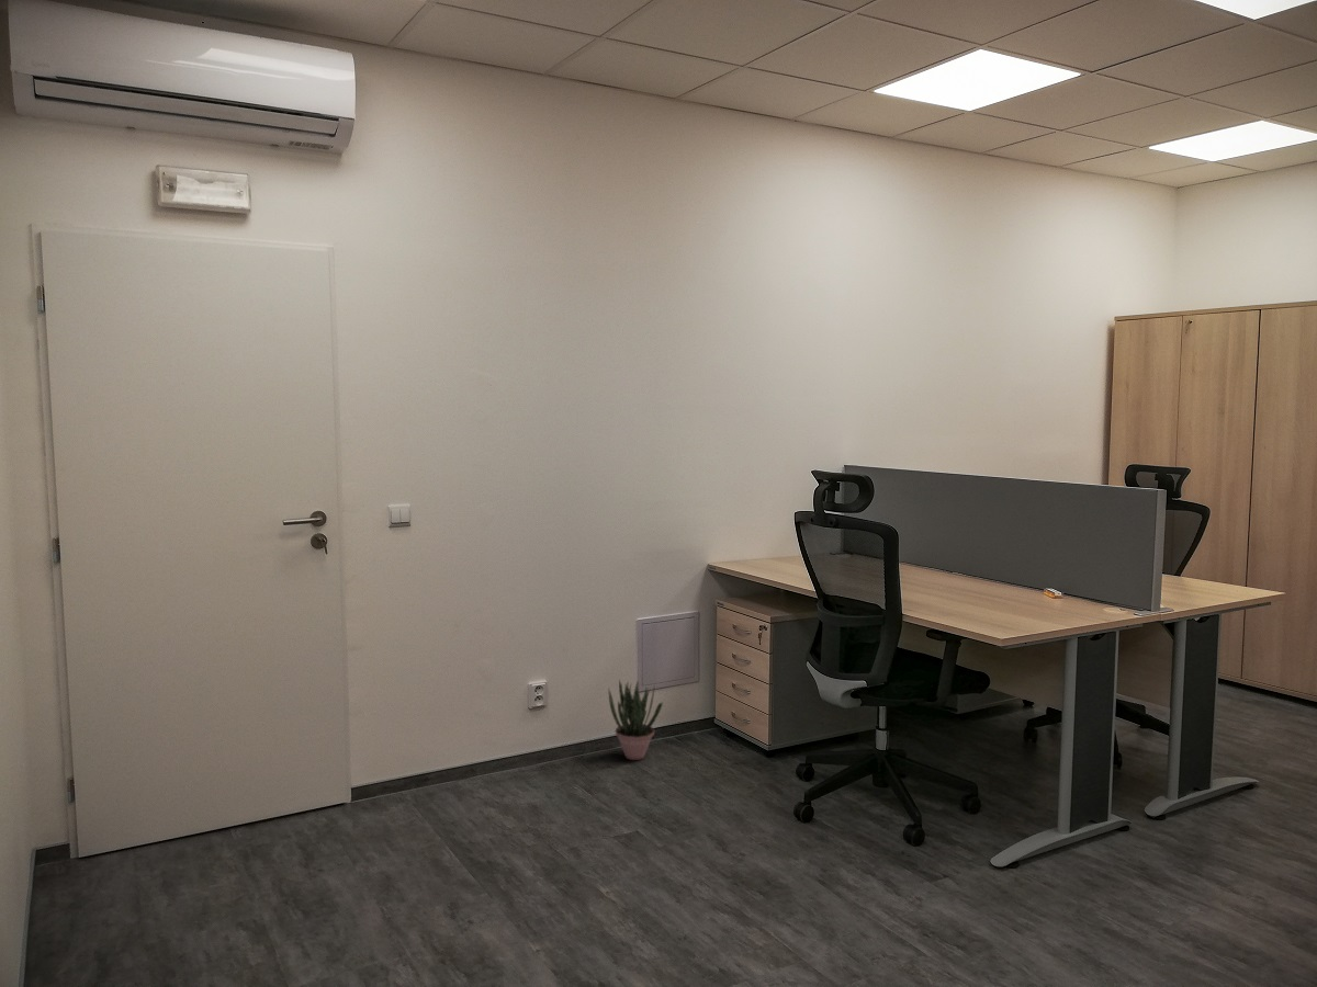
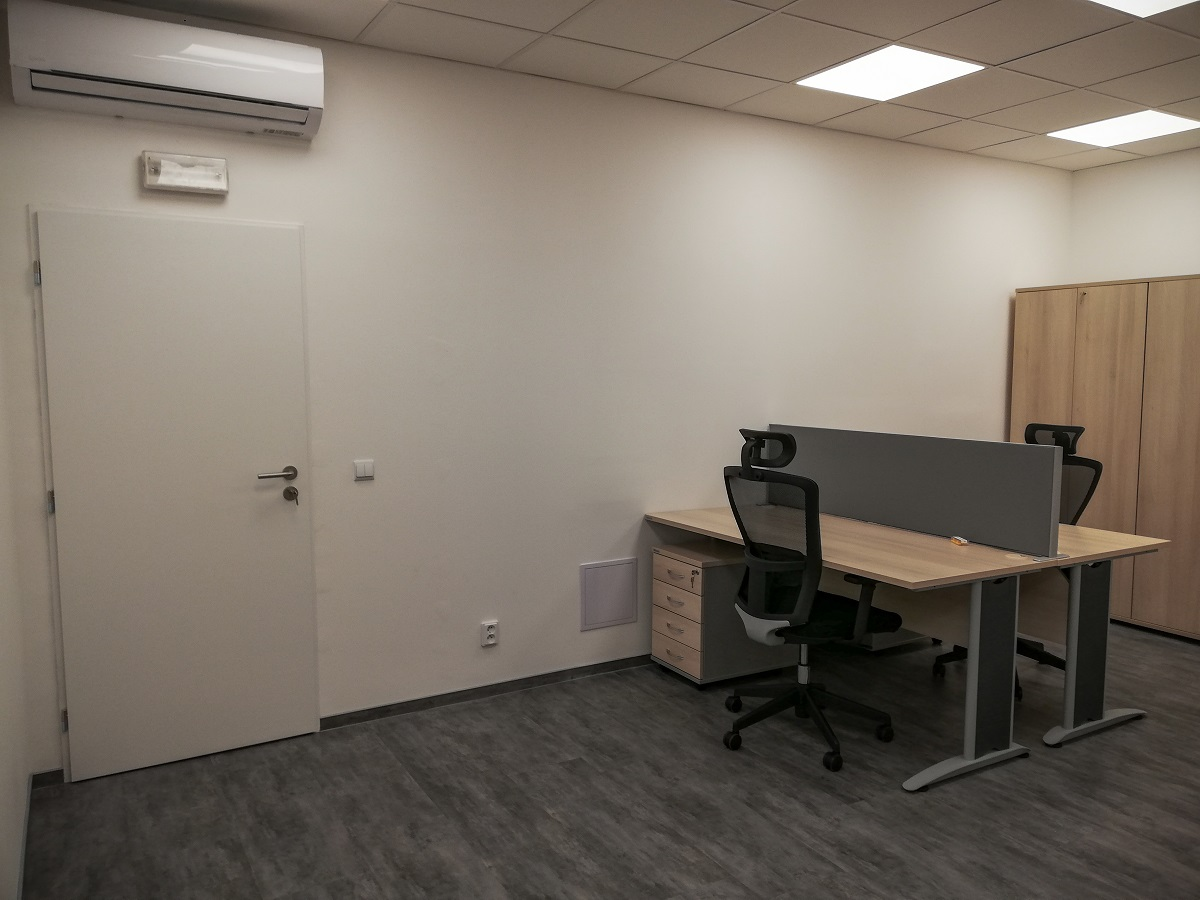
- potted plant [607,678,664,761]
